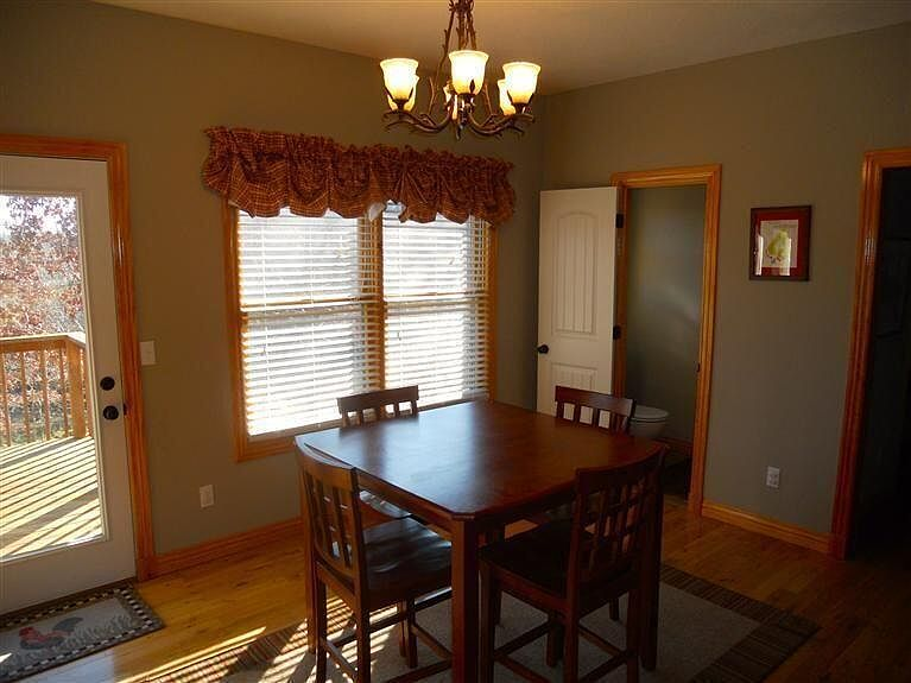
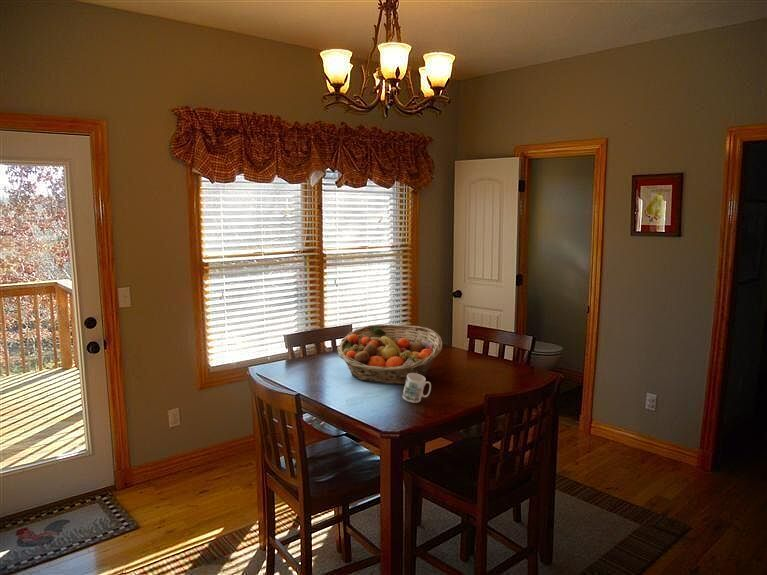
+ fruit basket [336,324,443,385]
+ mug [402,373,432,404]
